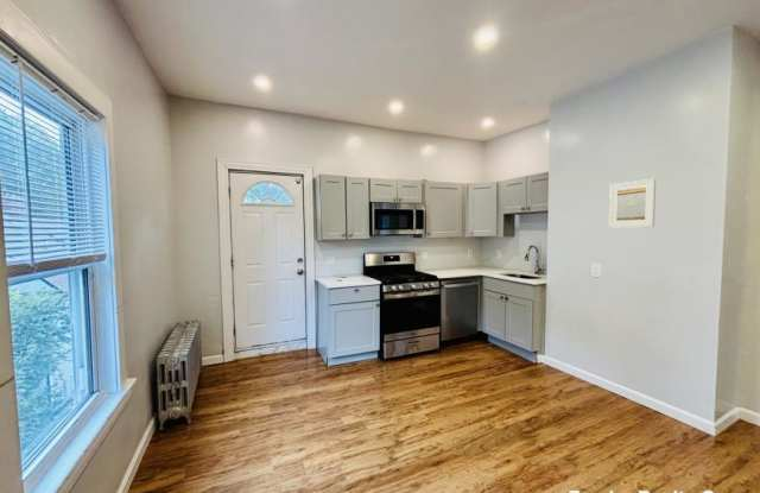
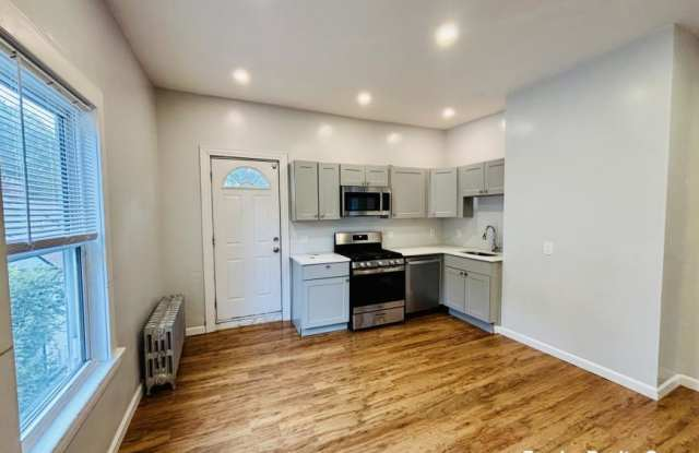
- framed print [608,178,657,229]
